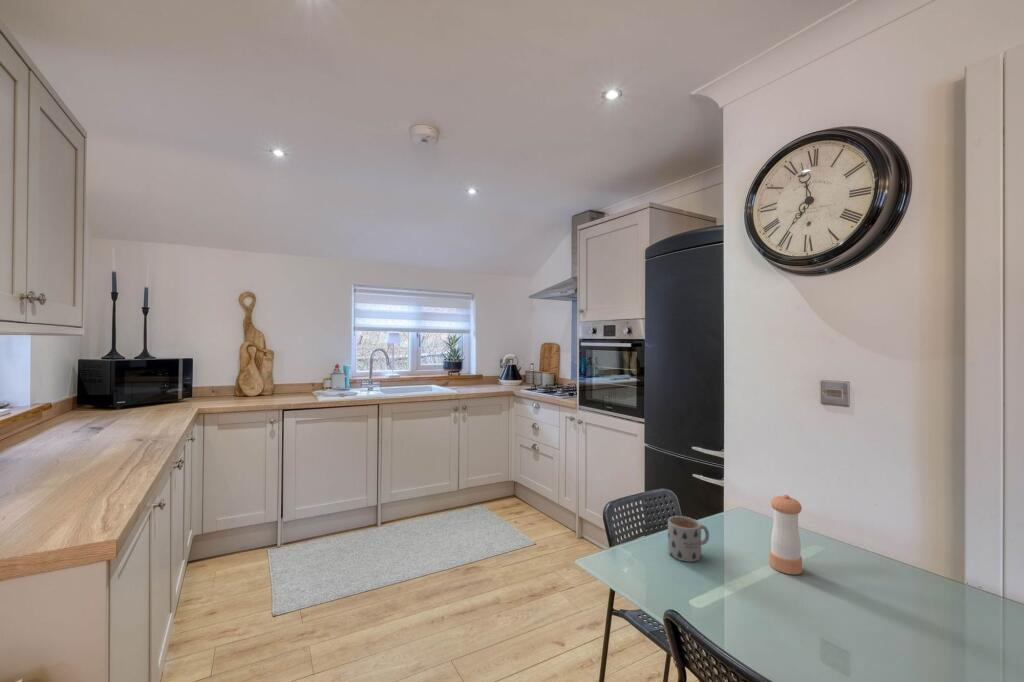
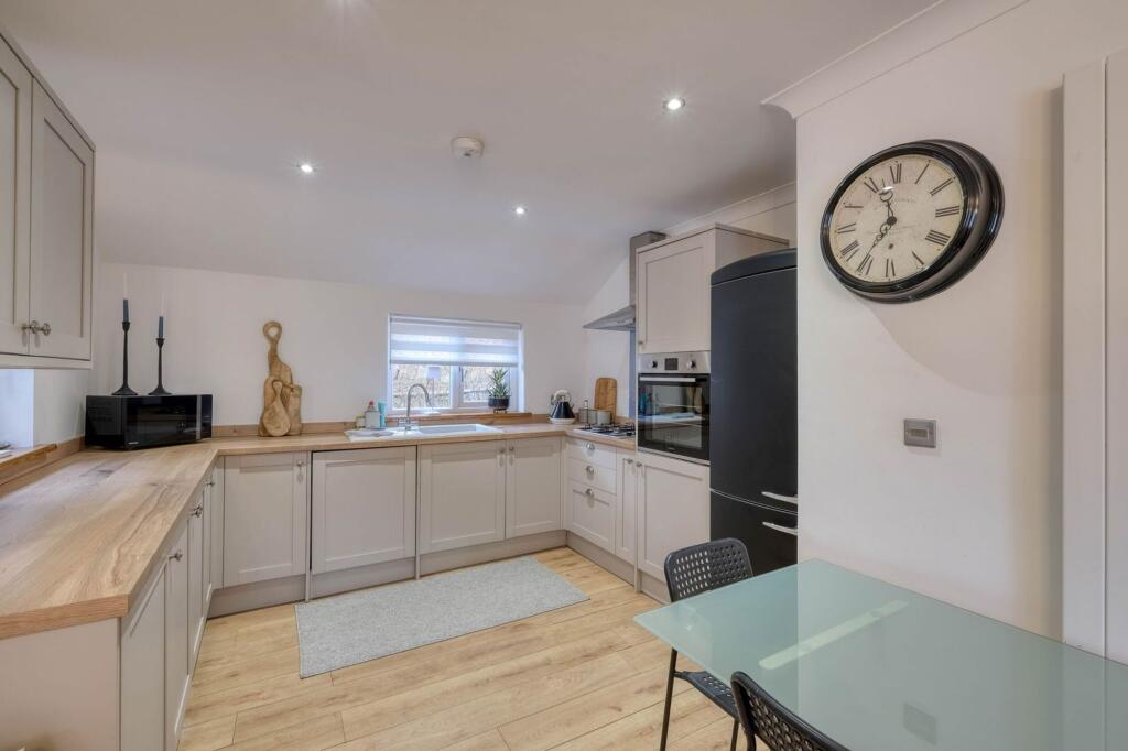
- pepper shaker [769,494,803,576]
- mug [667,515,710,563]
